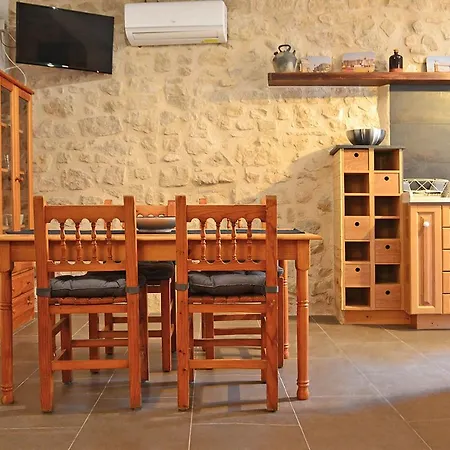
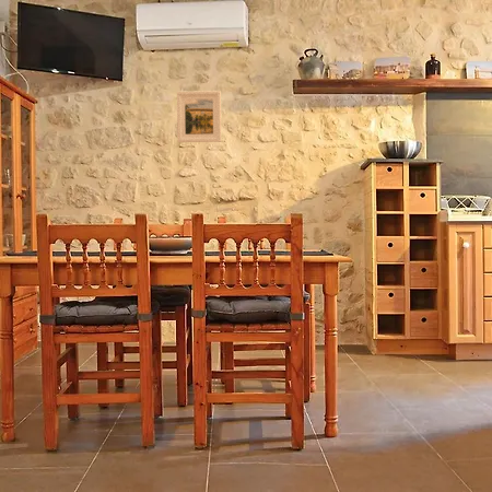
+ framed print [176,90,222,143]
